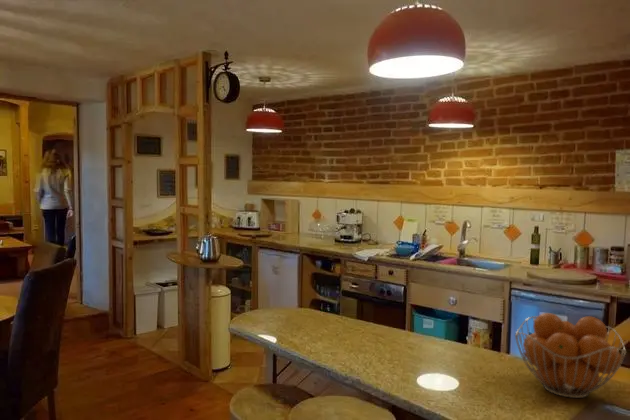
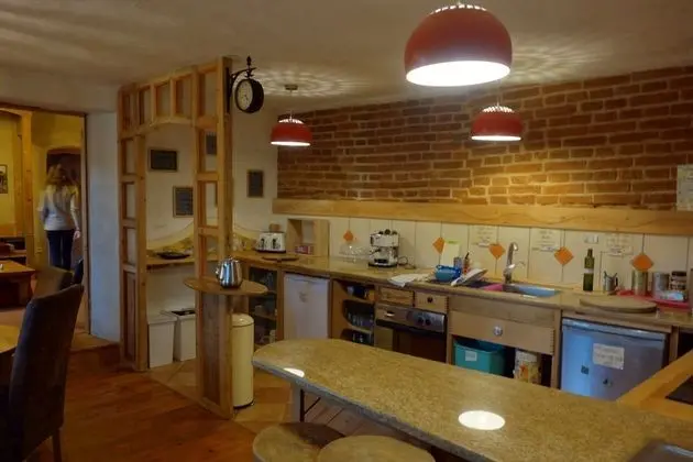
- fruit basket [514,312,627,399]
